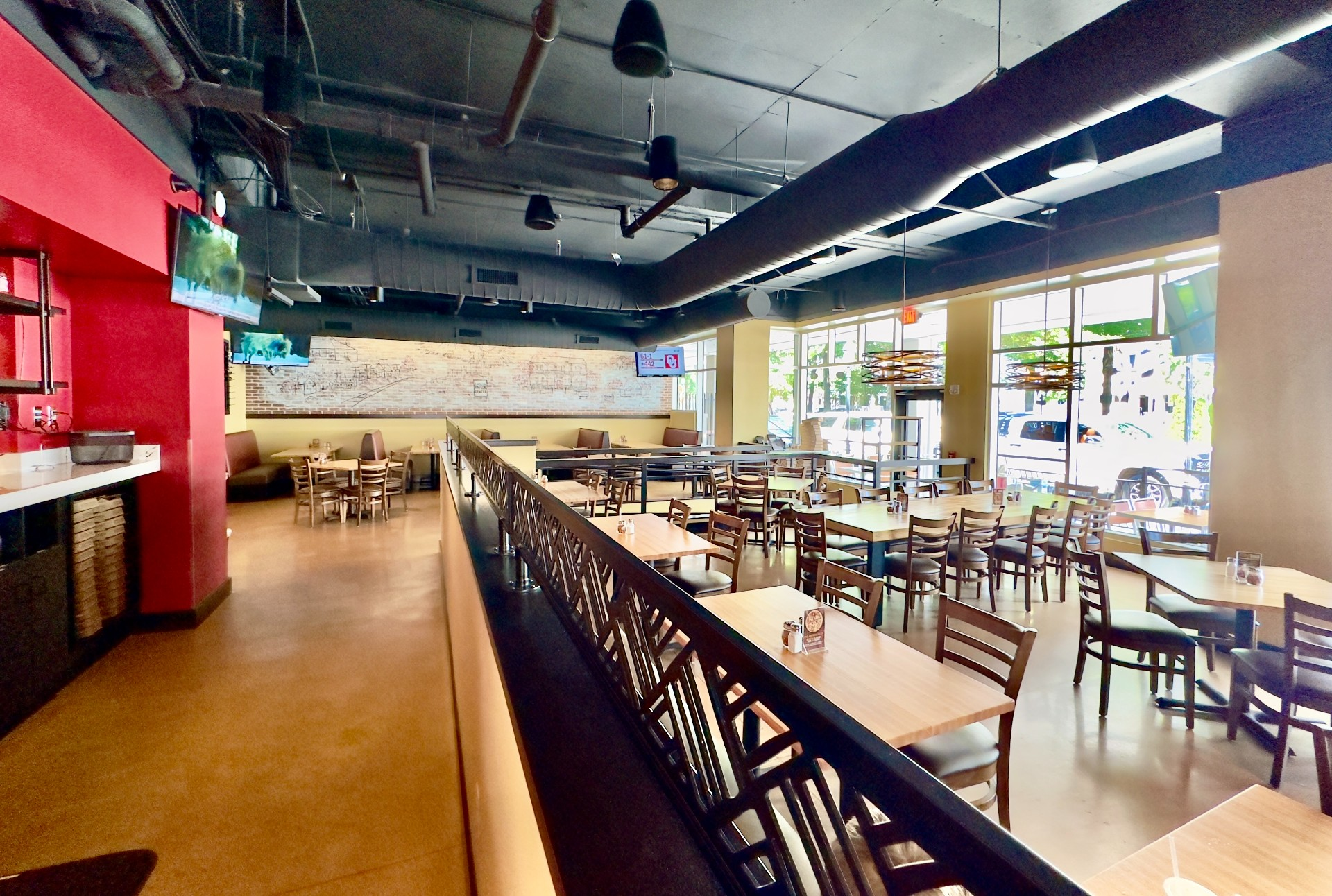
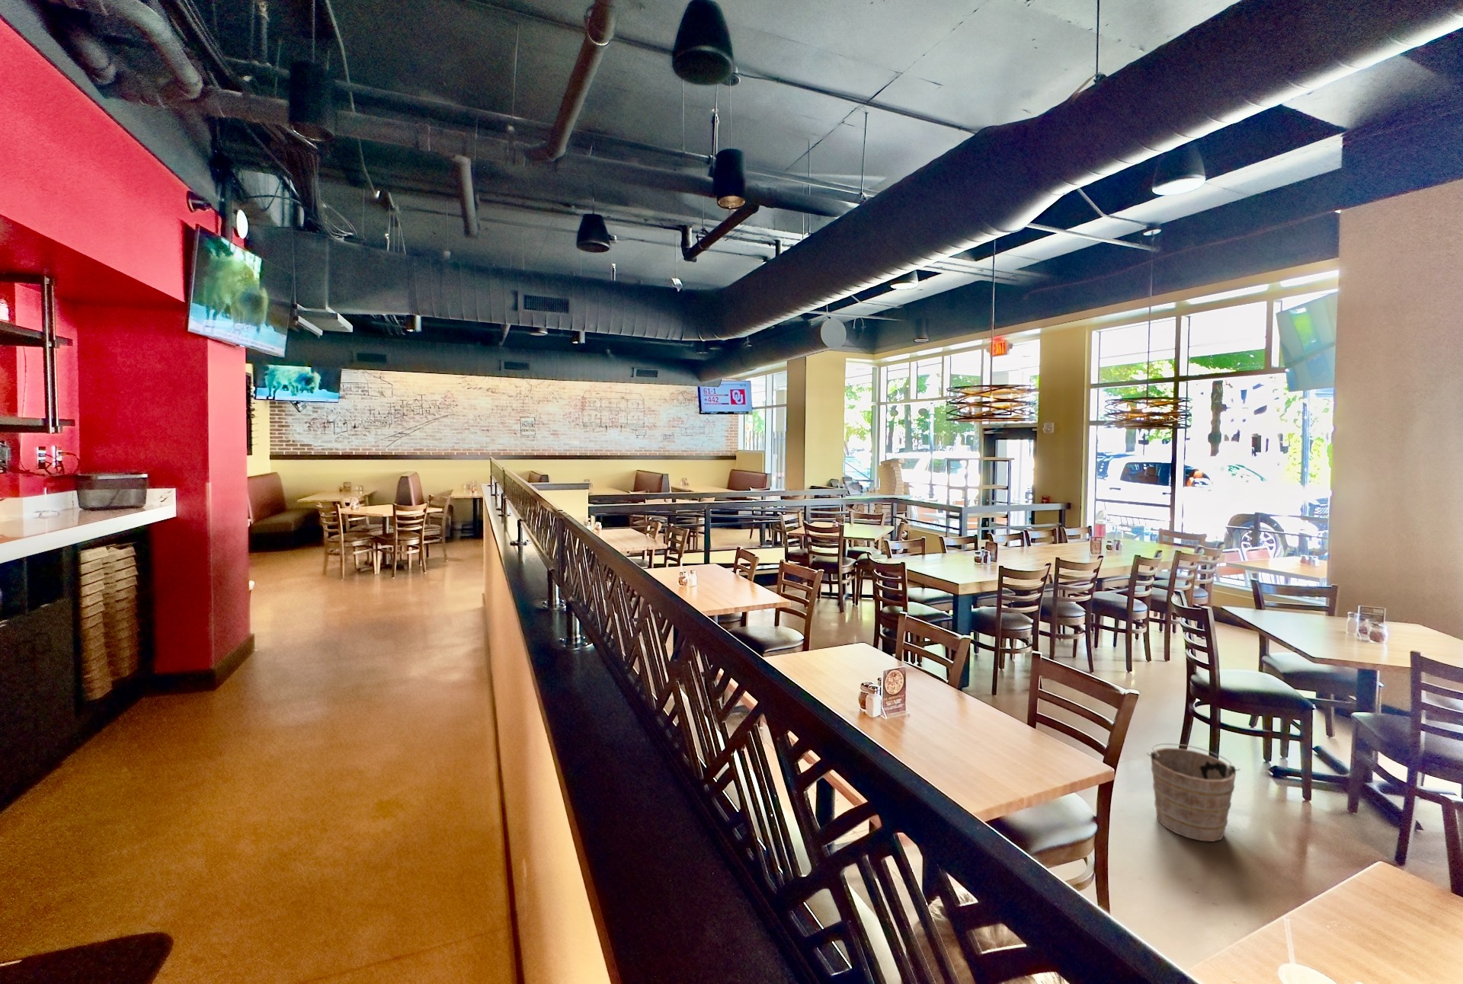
+ bucket [1146,742,1241,842]
